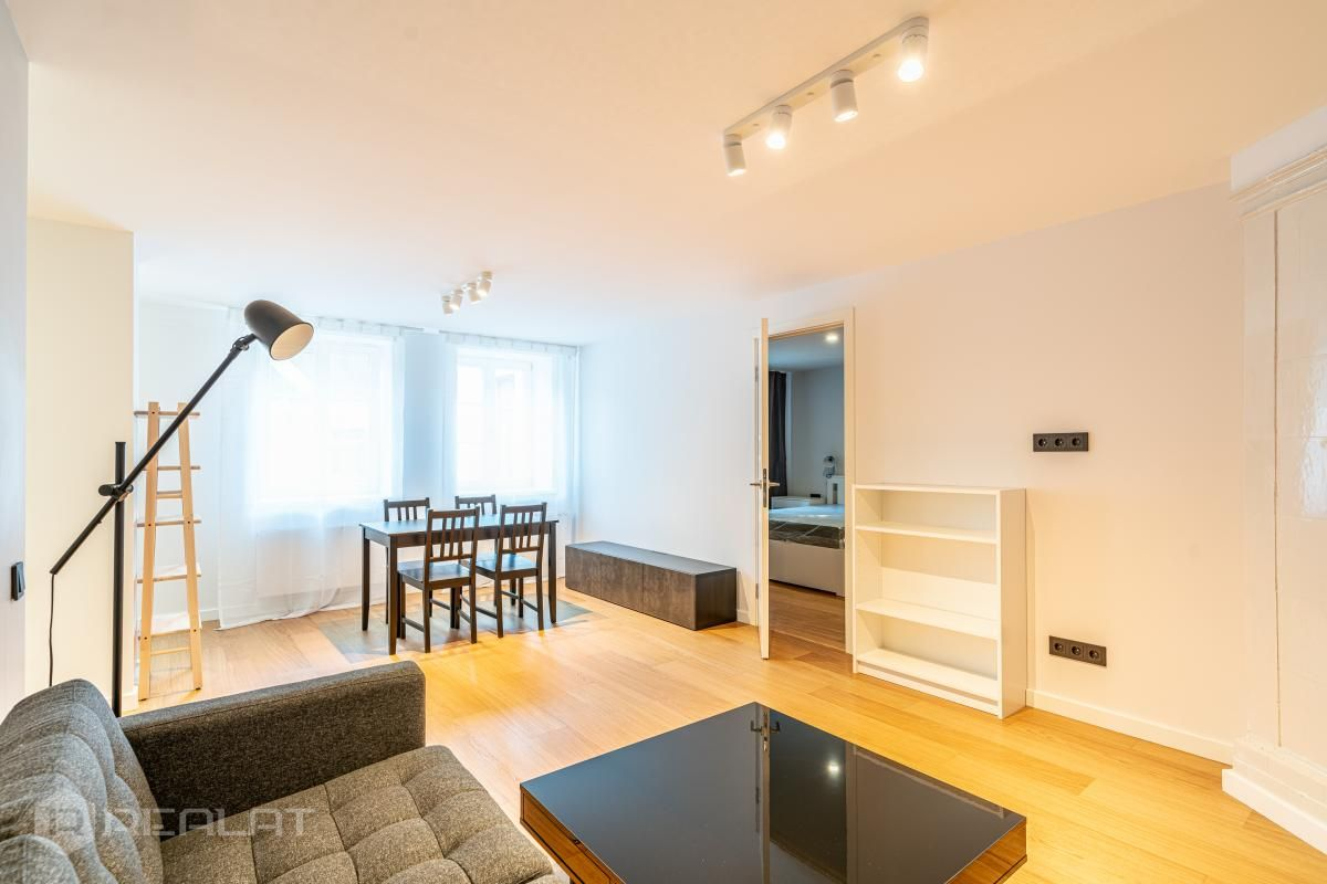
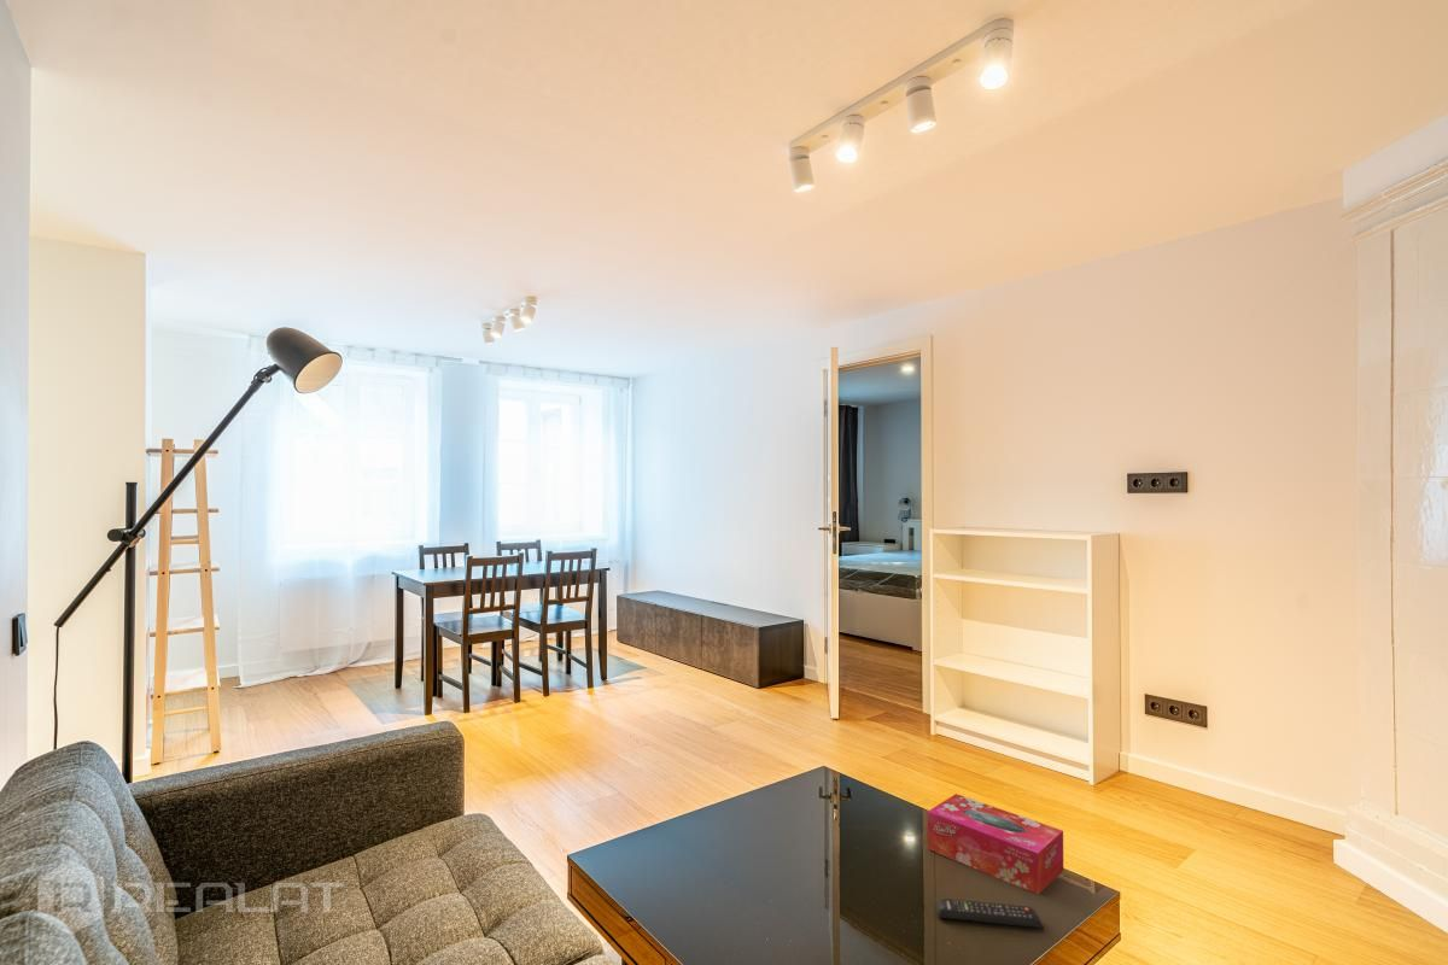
+ tissue box [927,793,1064,895]
+ remote control [935,897,1045,929]
